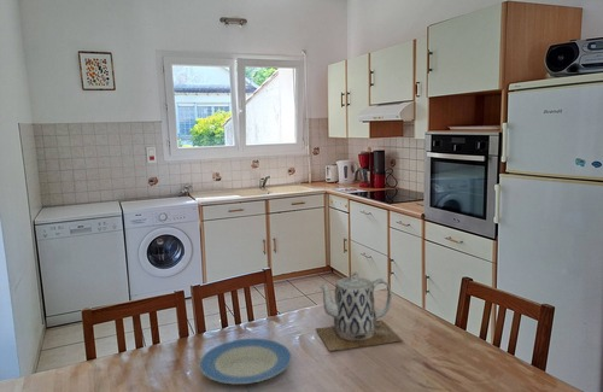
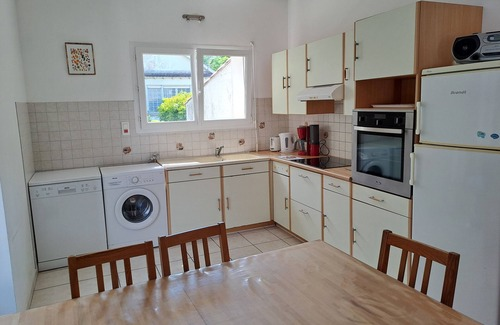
- teapot [314,270,404,352]
- plate [199,338,293,385]
